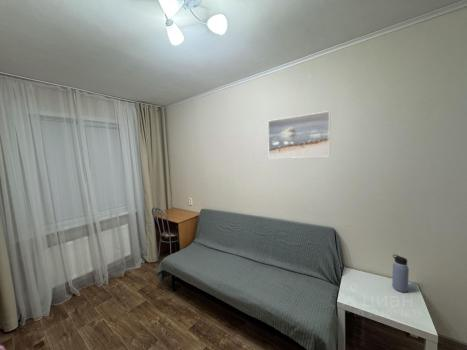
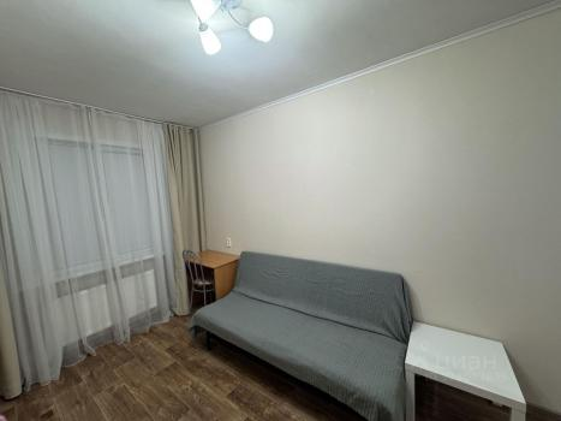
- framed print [267,110,331,159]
- water bottle [391,254,410,293]
